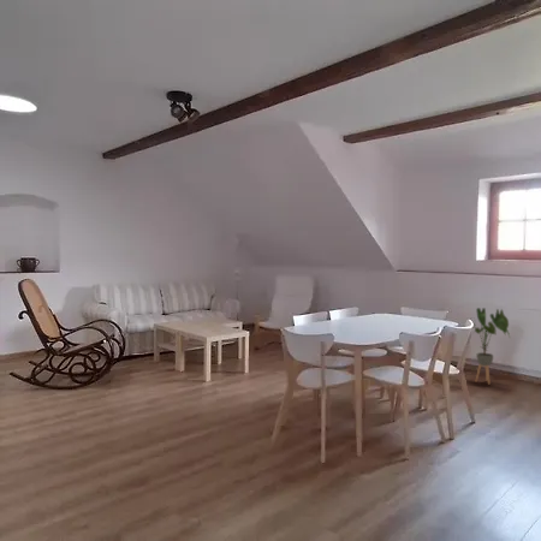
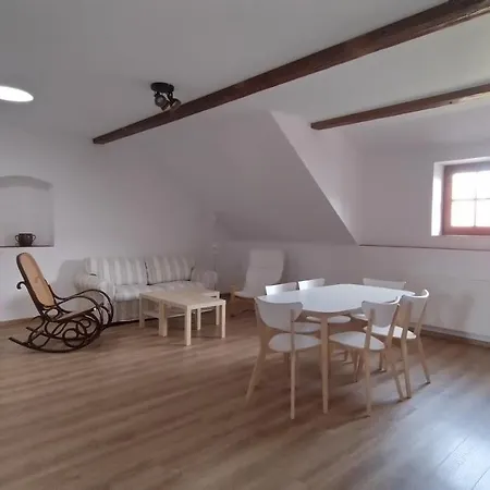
- house plant [472,307,511,386]
